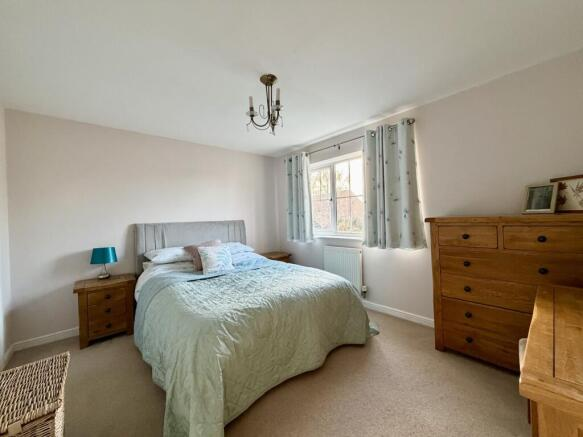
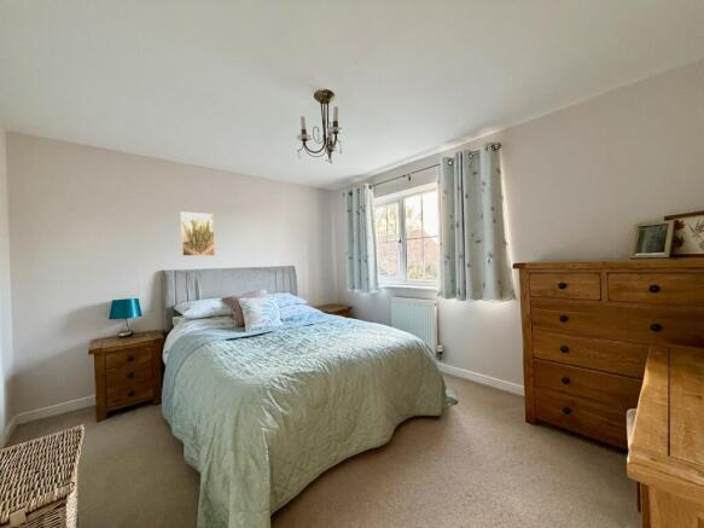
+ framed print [179,210,216,257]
